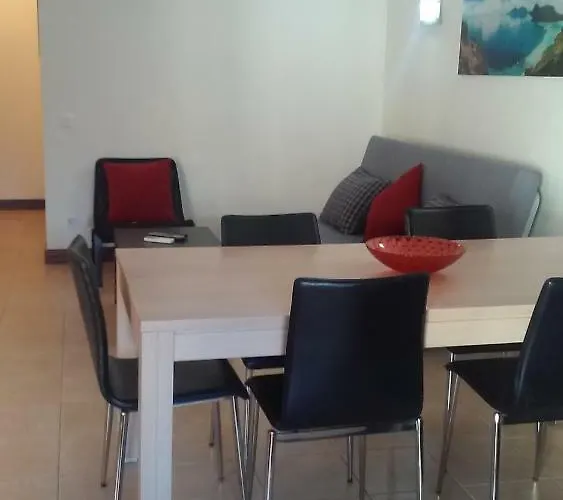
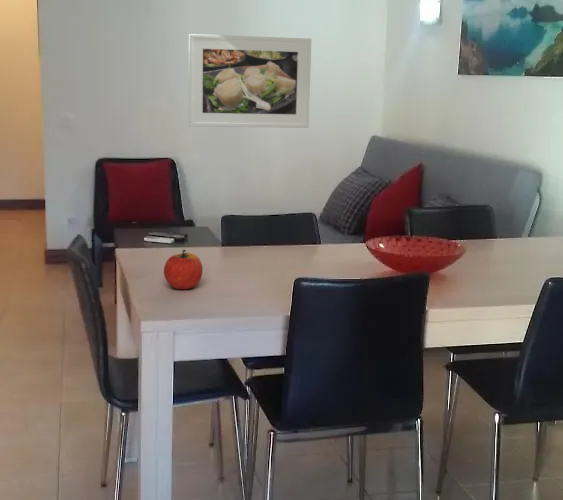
+ apple [163,249,203,290]
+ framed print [188,33,312,129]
